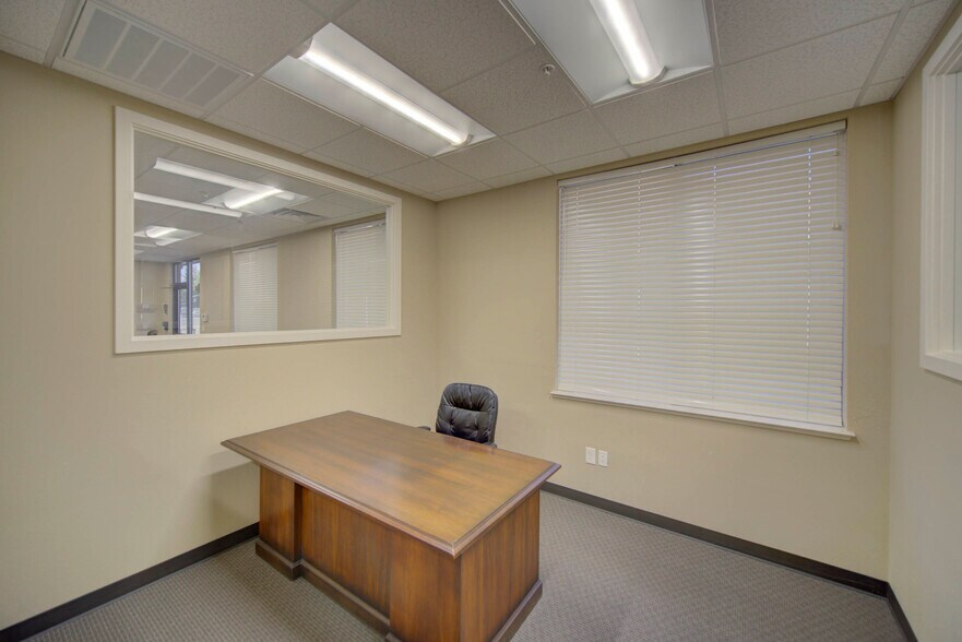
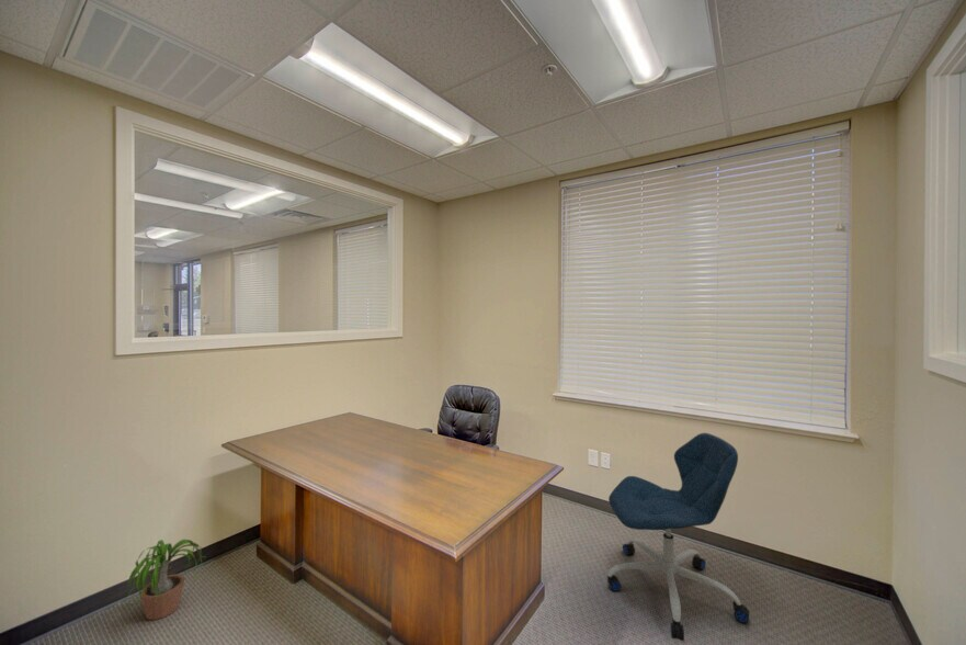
+ office chair [606,432,750,642]
+ potted plant [116,539,212,621]
